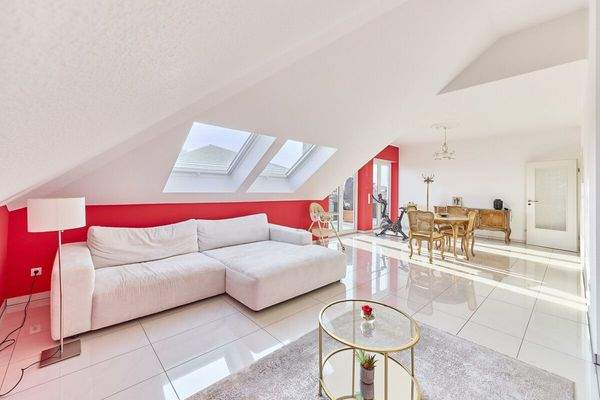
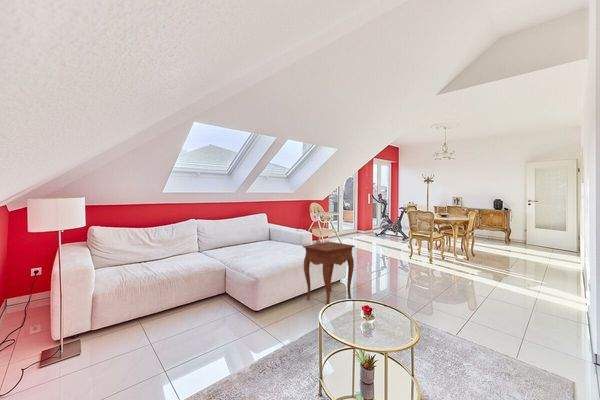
+ side table [302,241,356,306]
